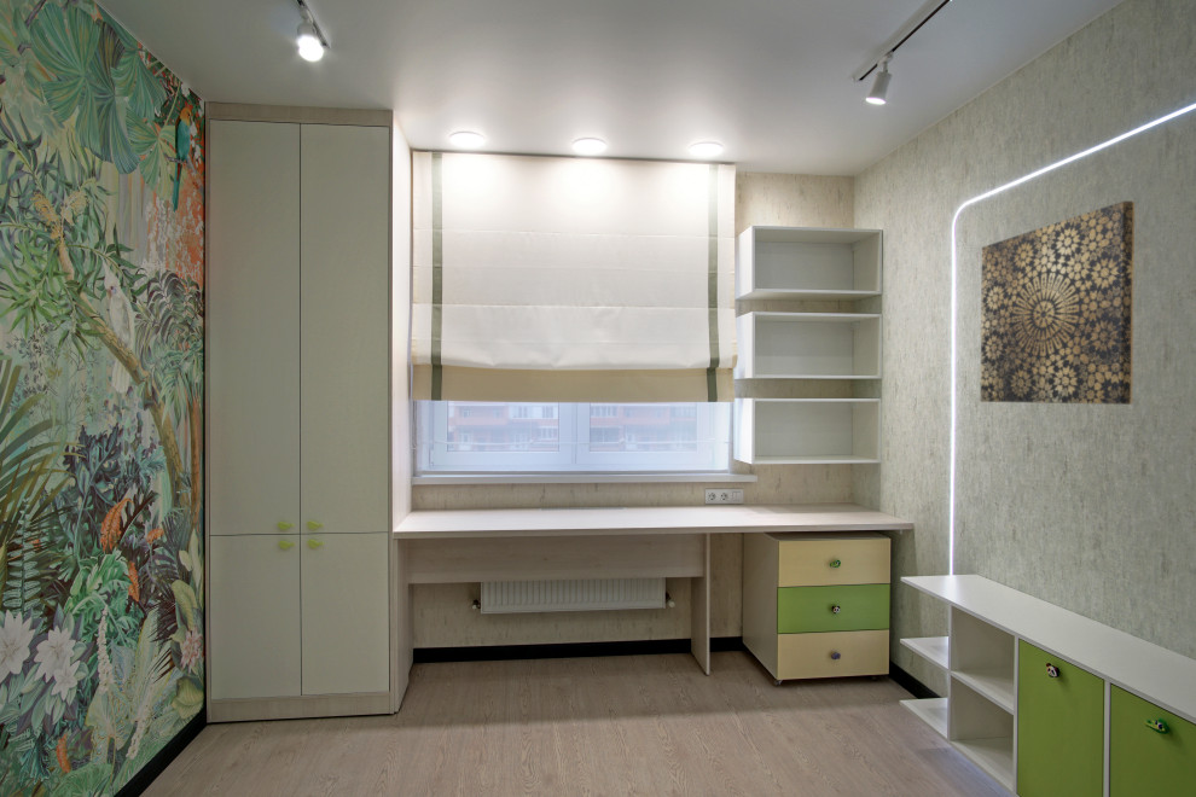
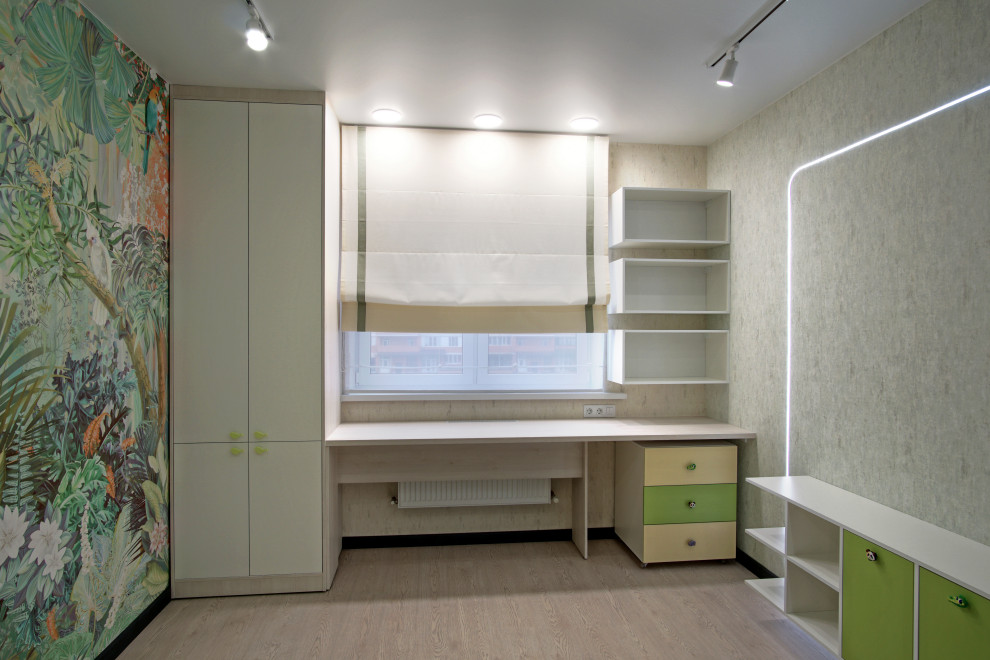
- wall art [980,200,1136,406]
